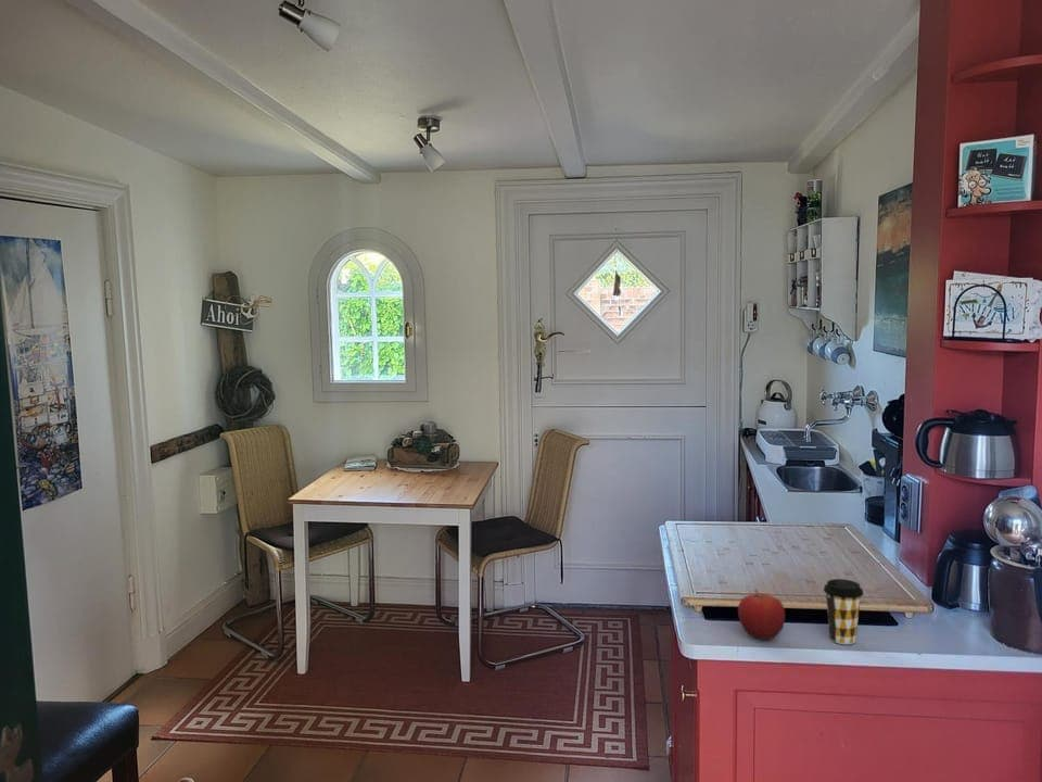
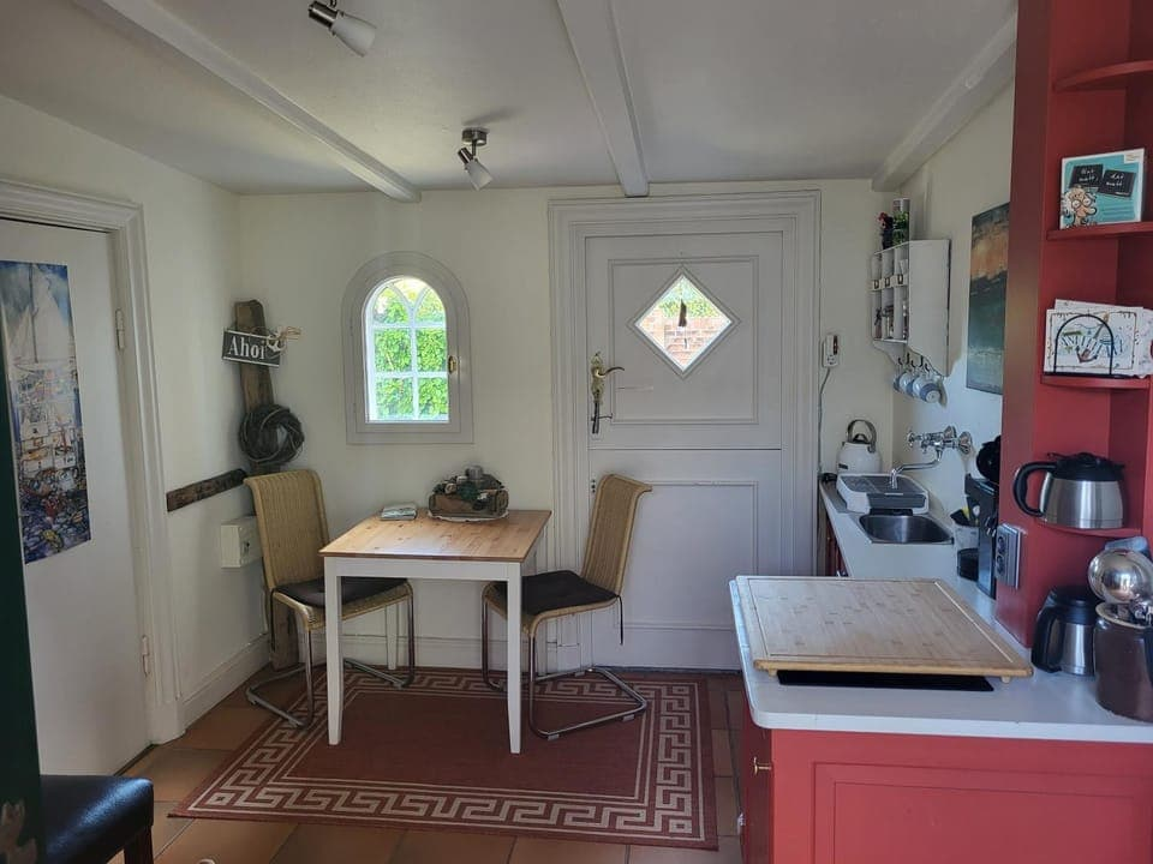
- coffee cup [823,578,865,645]
- fruit [737,589,786,641]
